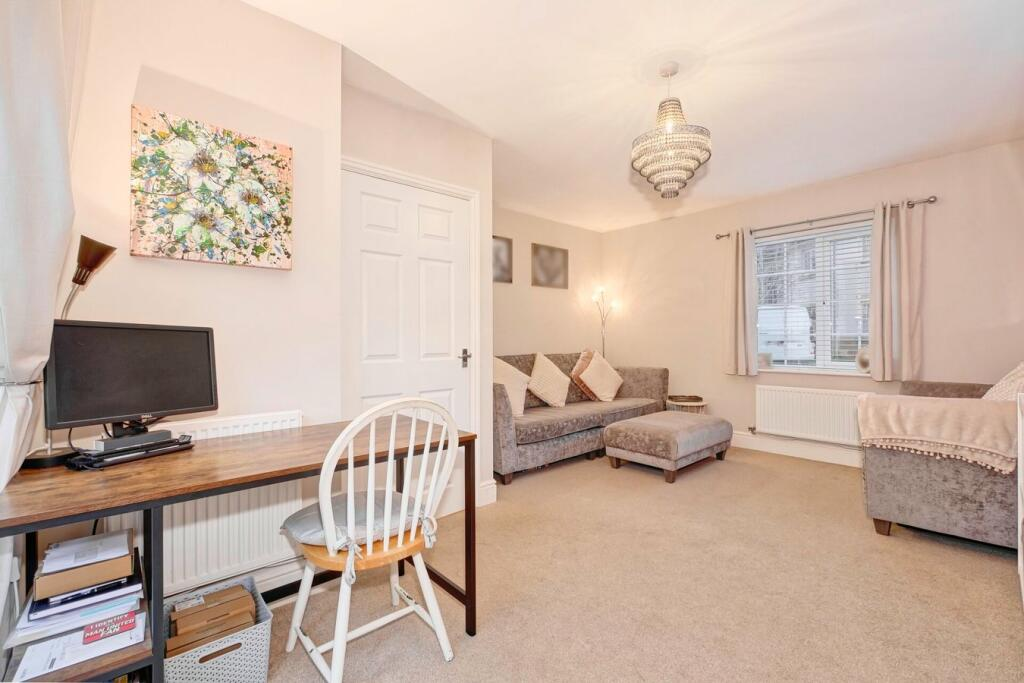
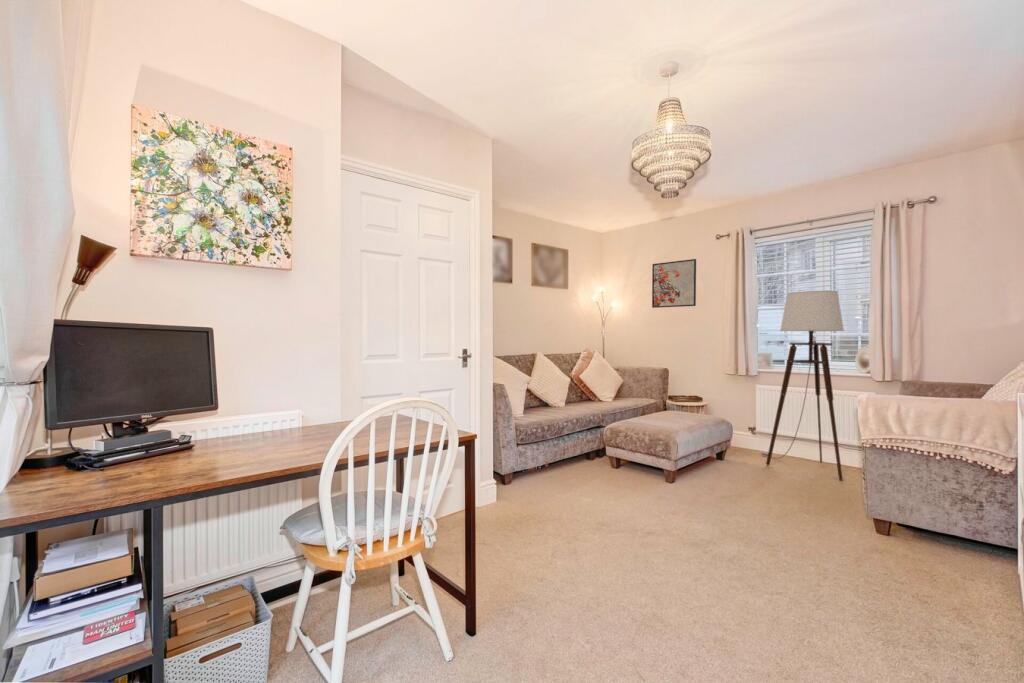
+ floor lamp [759,290,845,482]
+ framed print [651,258,697,309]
